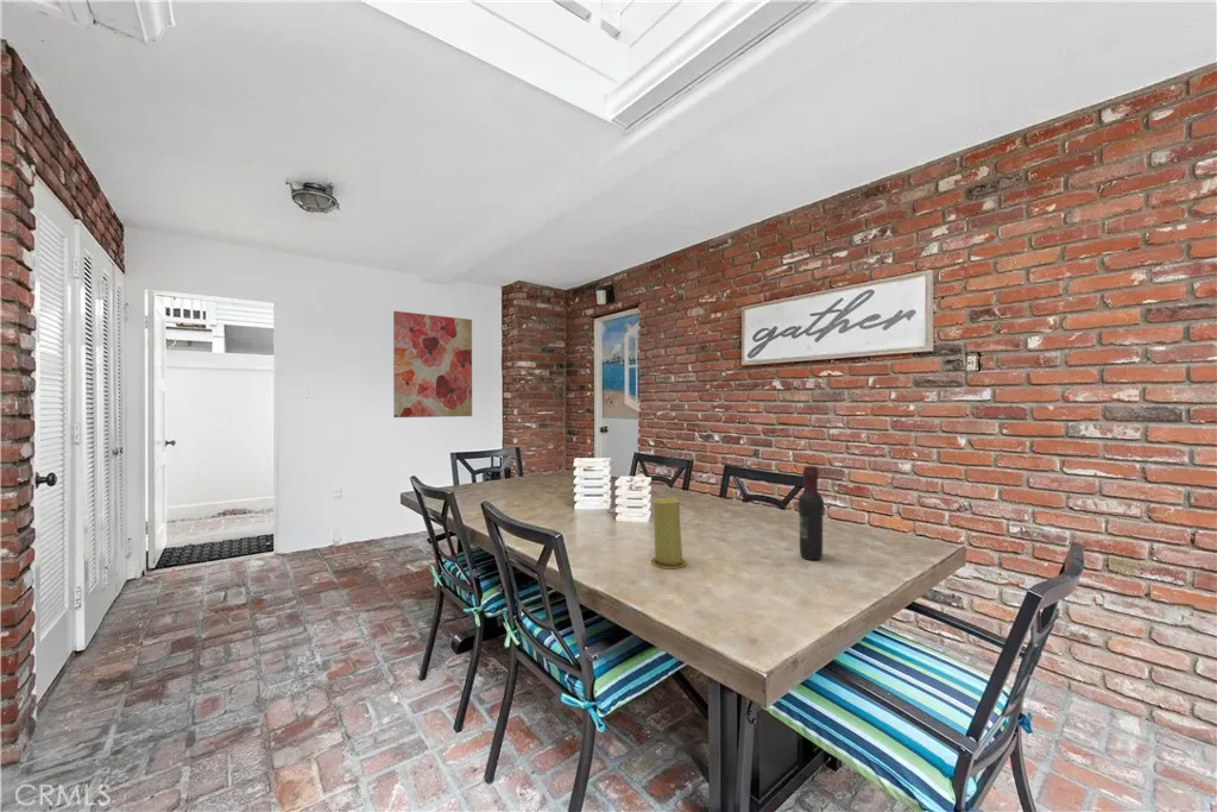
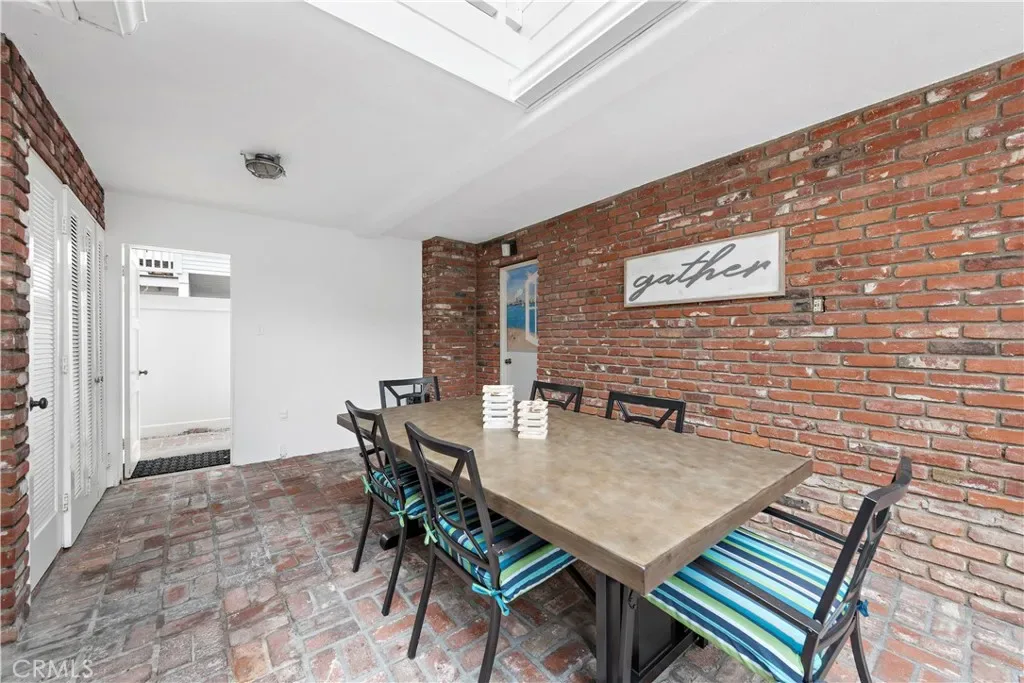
- wine bottle [797,465,825,561]
- candle [650,497,688,569]
- wall art [392,310,473,418]
